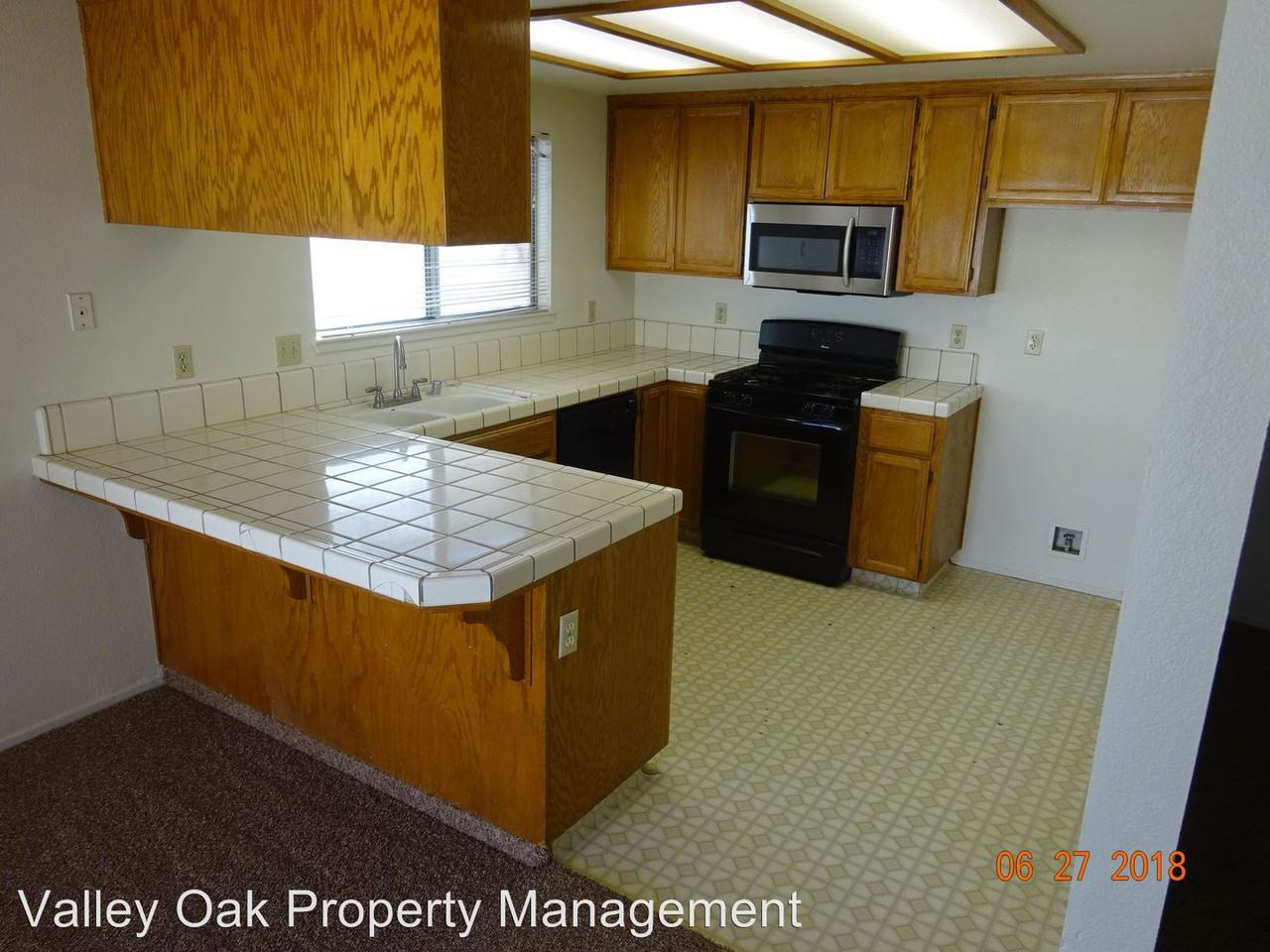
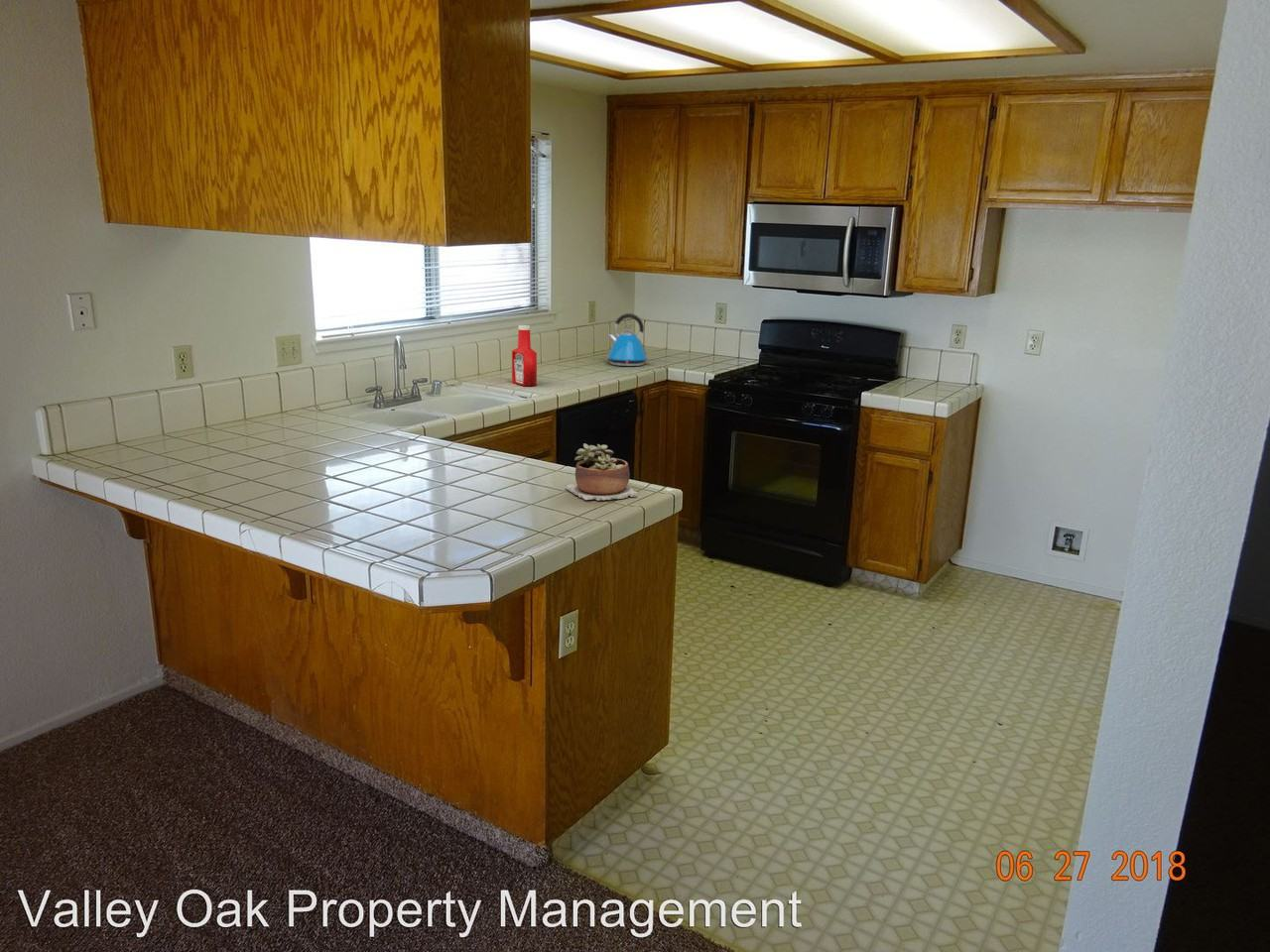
+ succulent plant [565,442,639,501]
+ kettle [606,312,652,367]
+ soap bottle [511,324,538,387]
